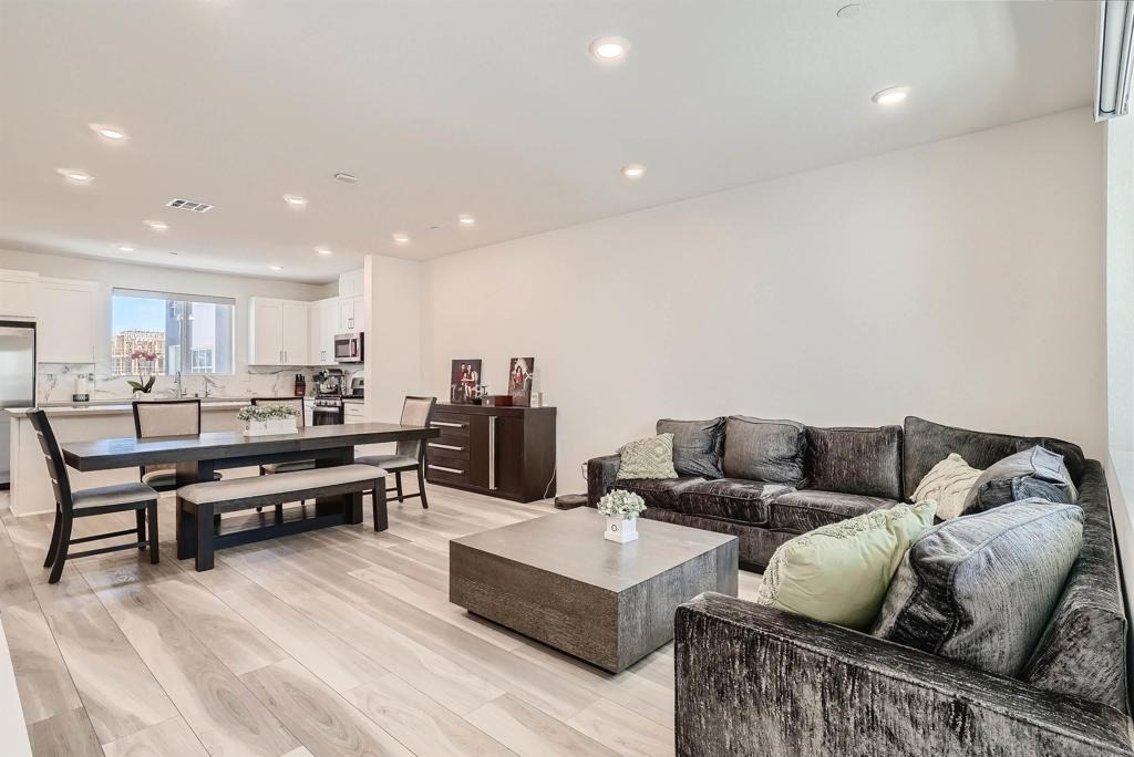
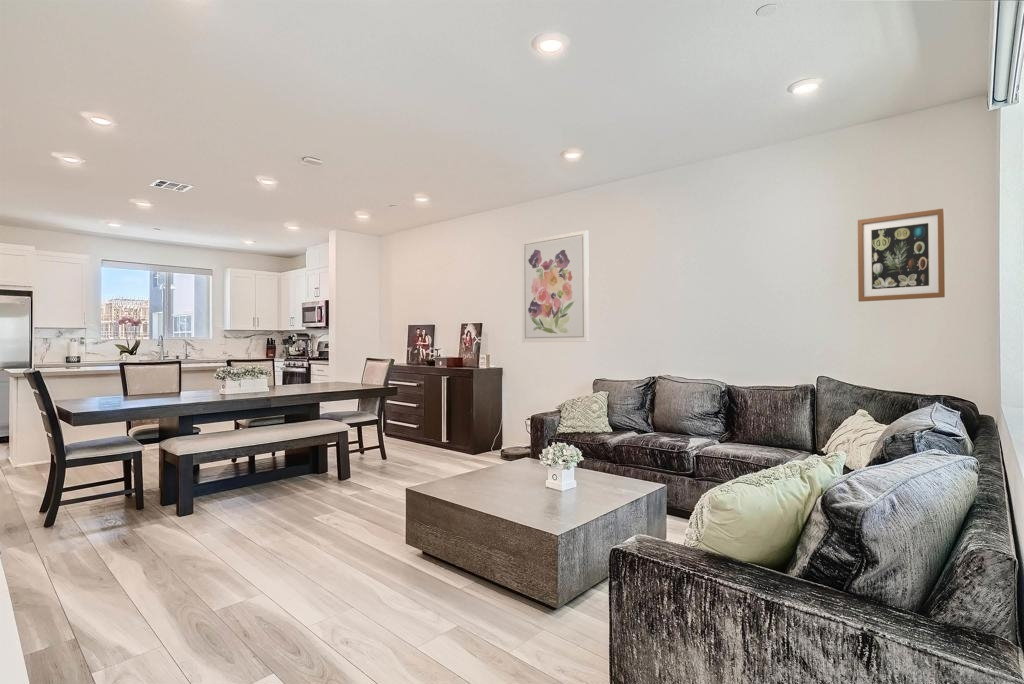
+ wall art [857,207,946,303]
+ wall art [521,229,590,343]
